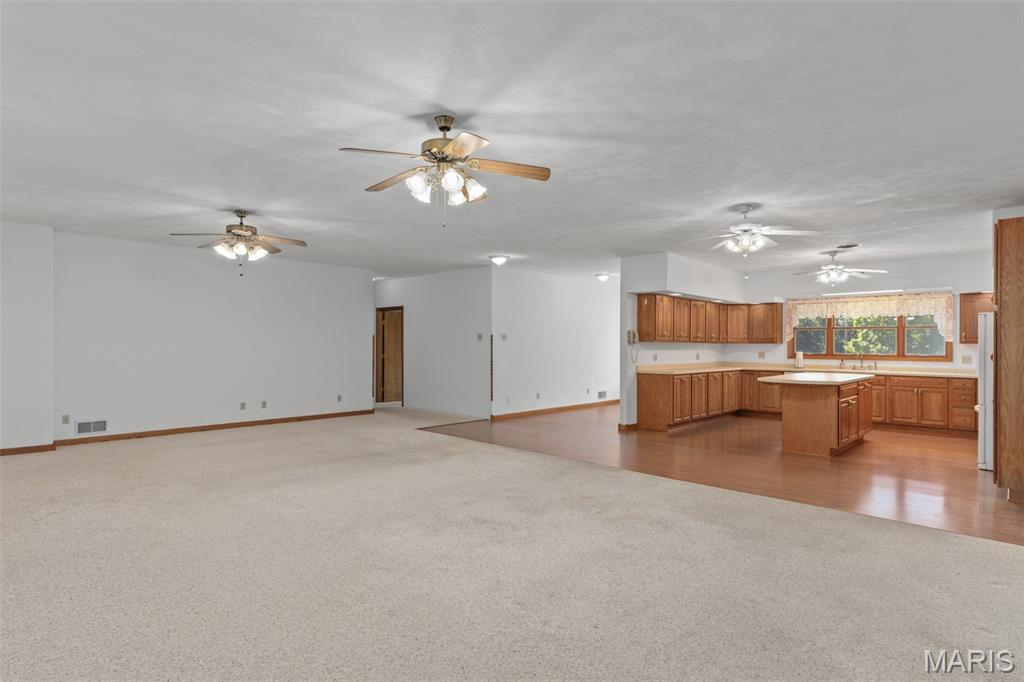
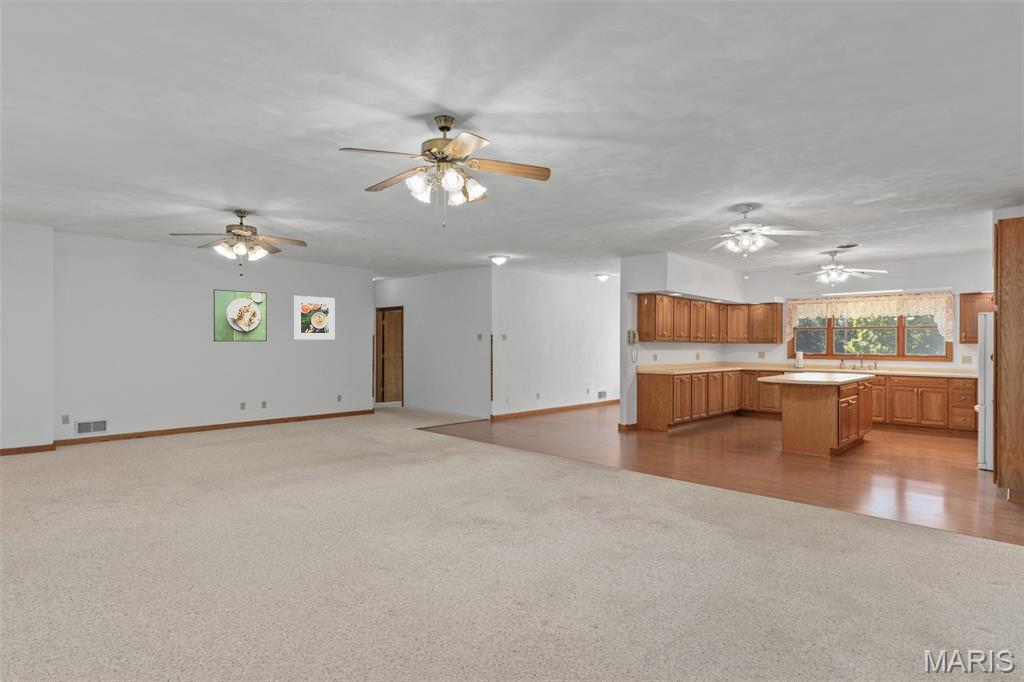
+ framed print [293,295,336,341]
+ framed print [213,288,268,343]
